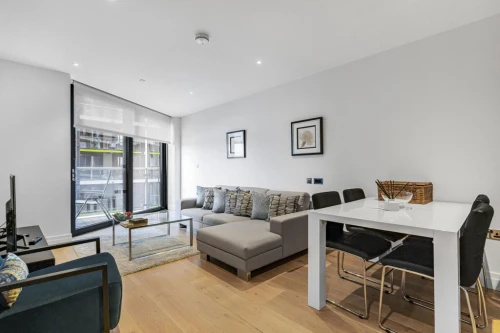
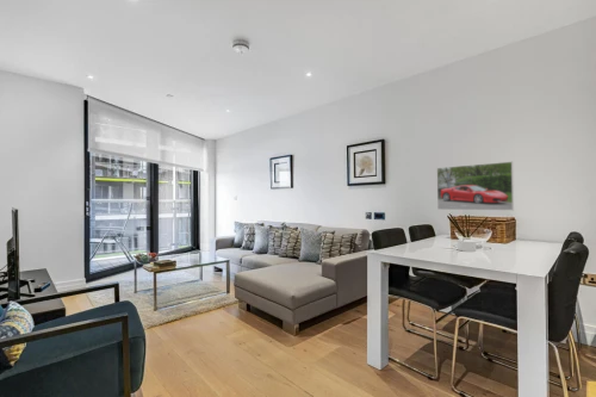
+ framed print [435,161,515,212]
